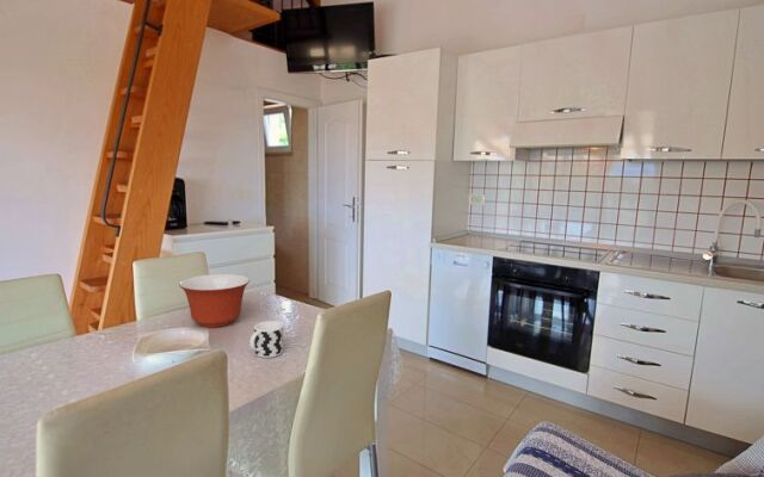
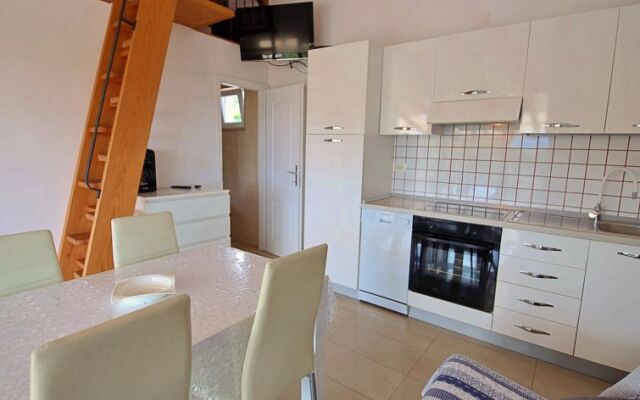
- mixing bowl [178,273,251,328]
- cup [248,320,284,359]
